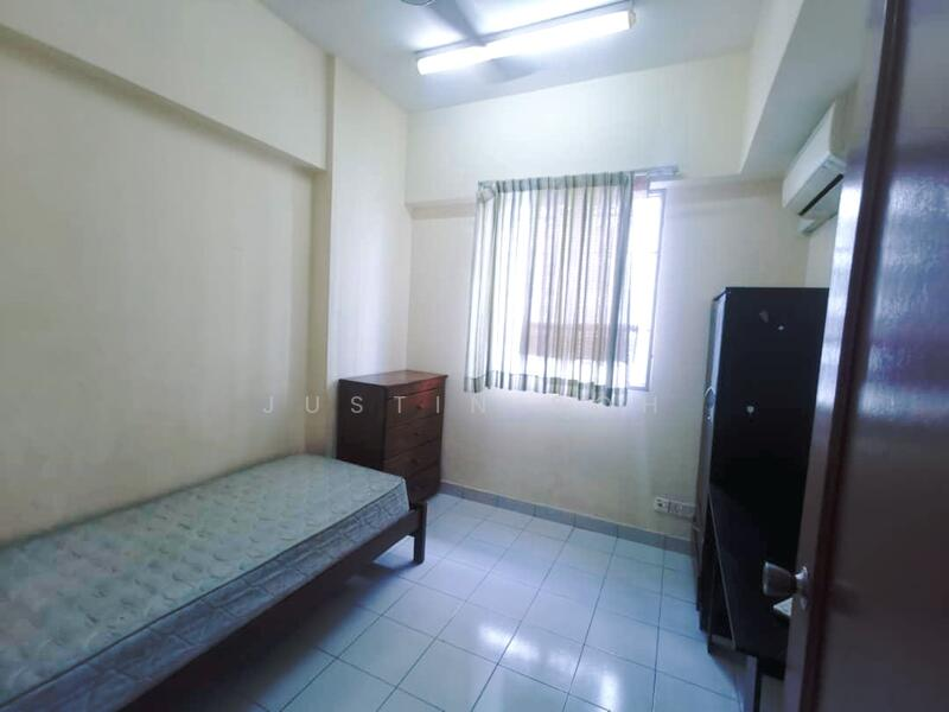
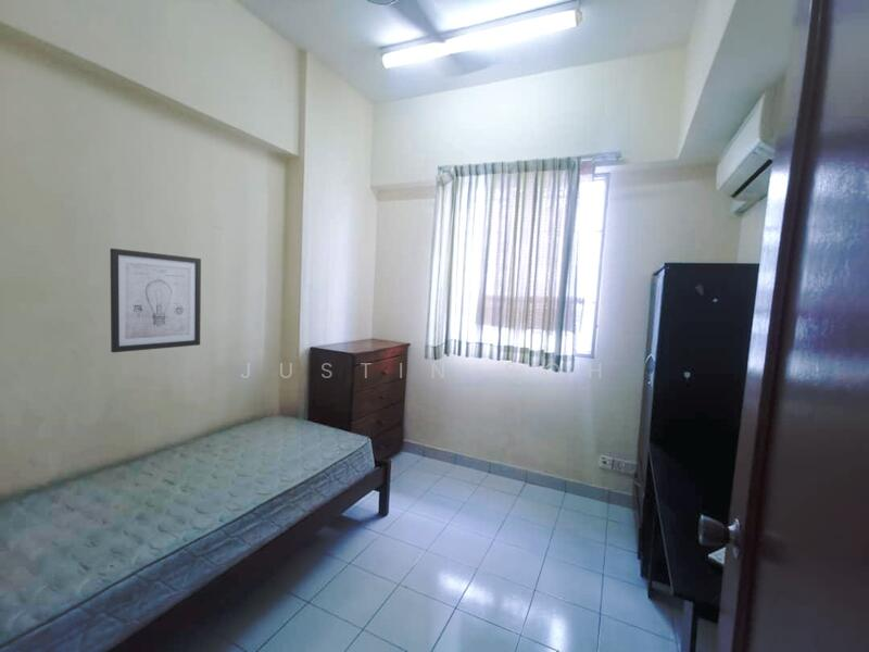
+ wall art [109,248,202,353]
